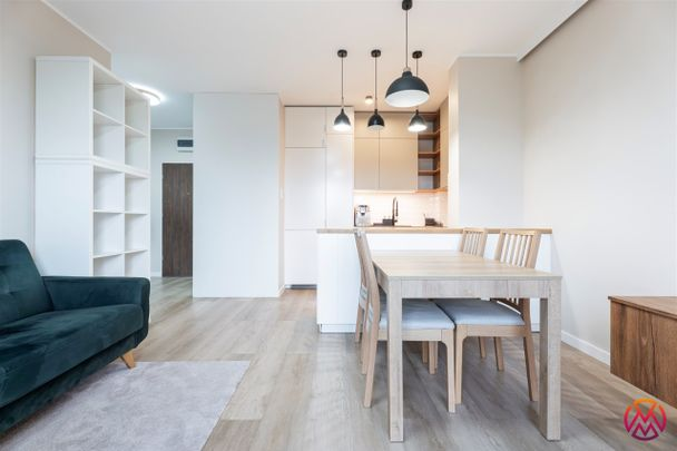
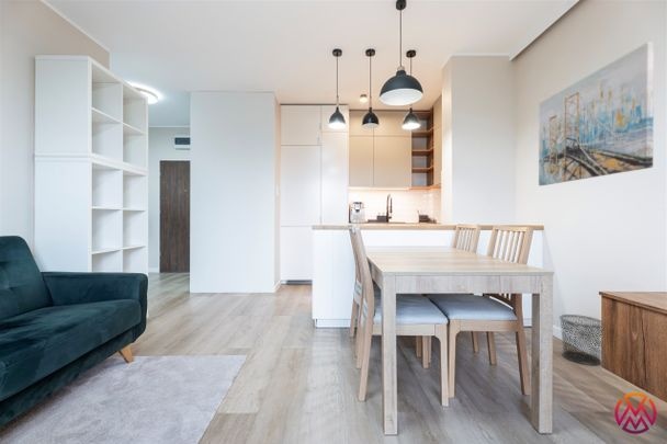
+ wall art [538,41,655,186]
+ waste bin [558,314,602,366]
